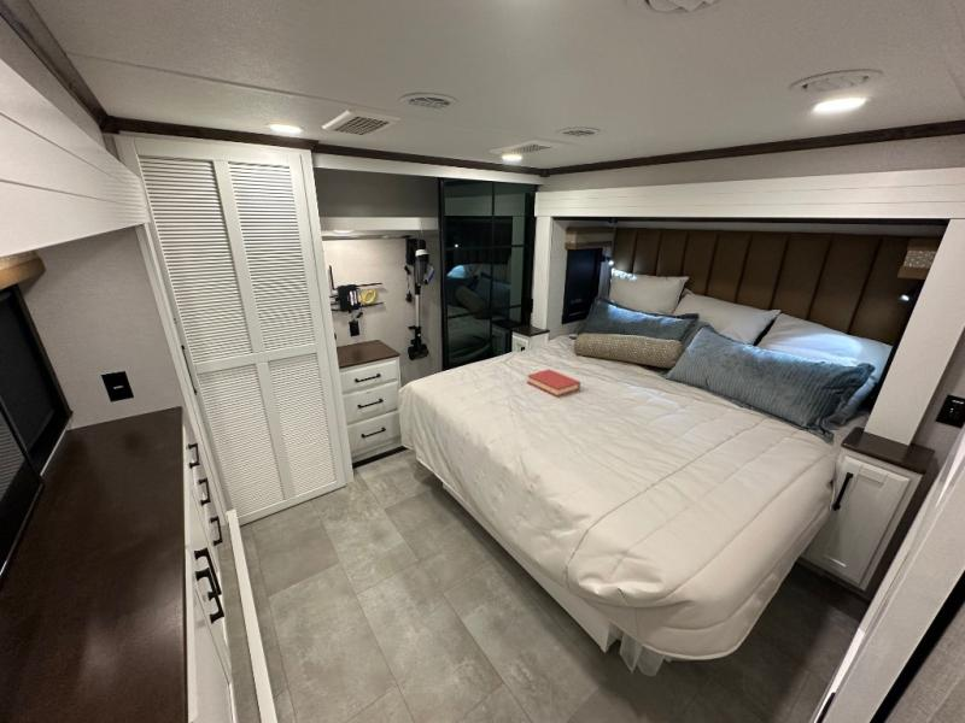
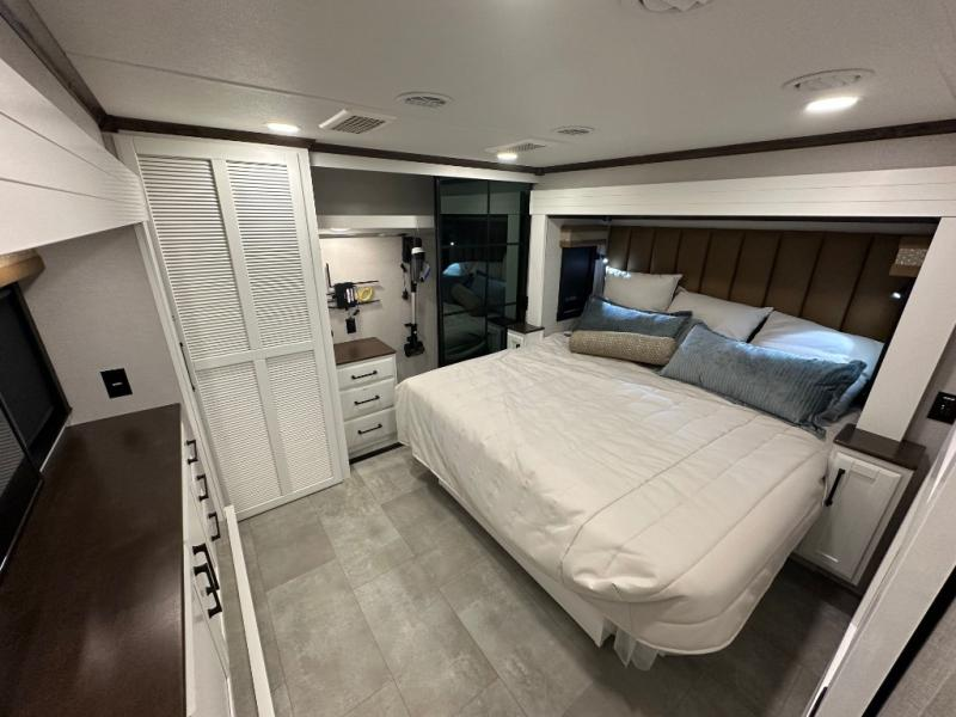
- hardback book [526,369,581,398]
